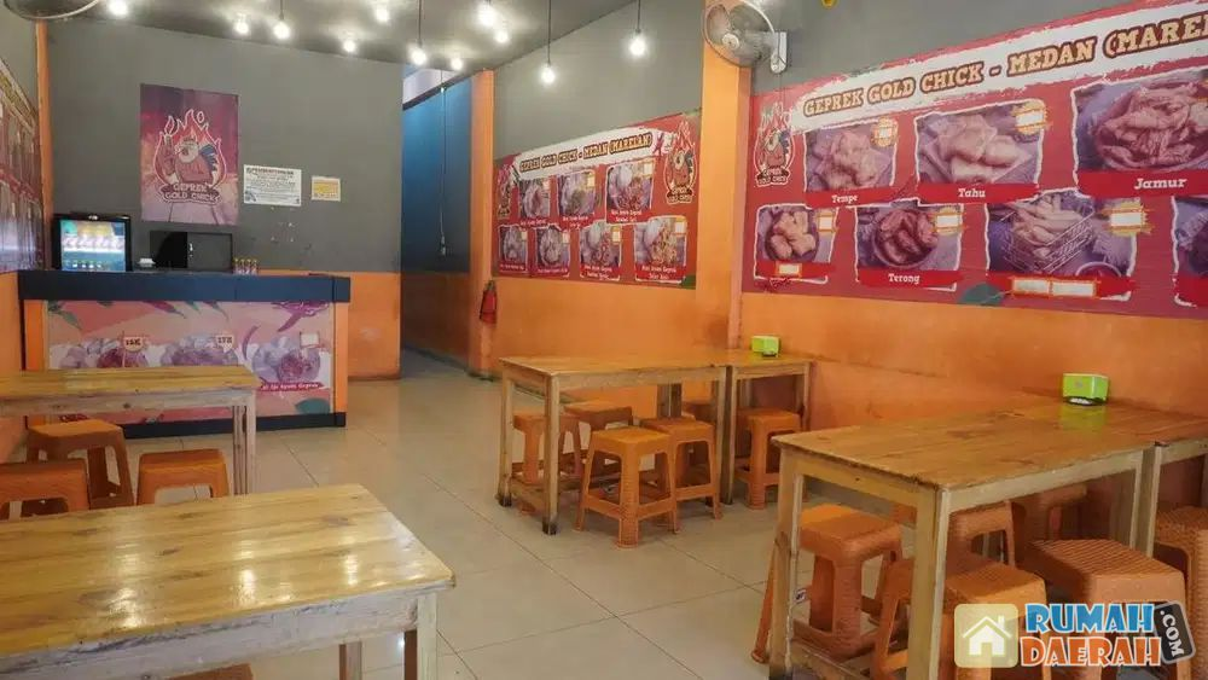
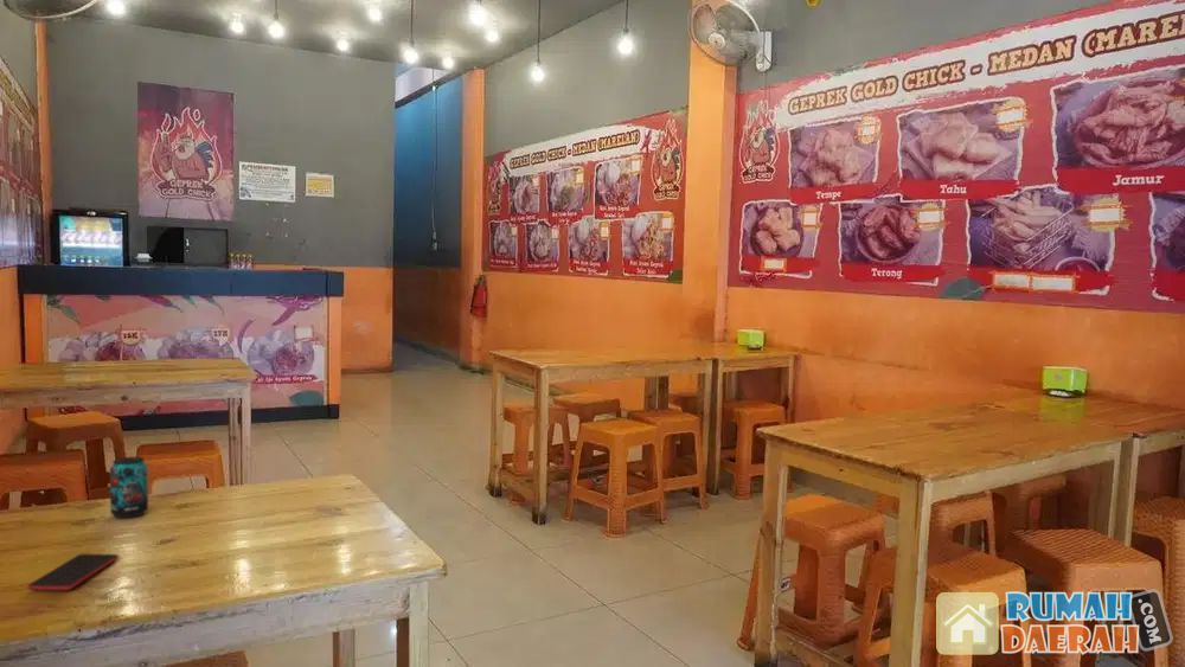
+ beverage can [109,456,149,519]
+ smartphone [26,553,120,591]
